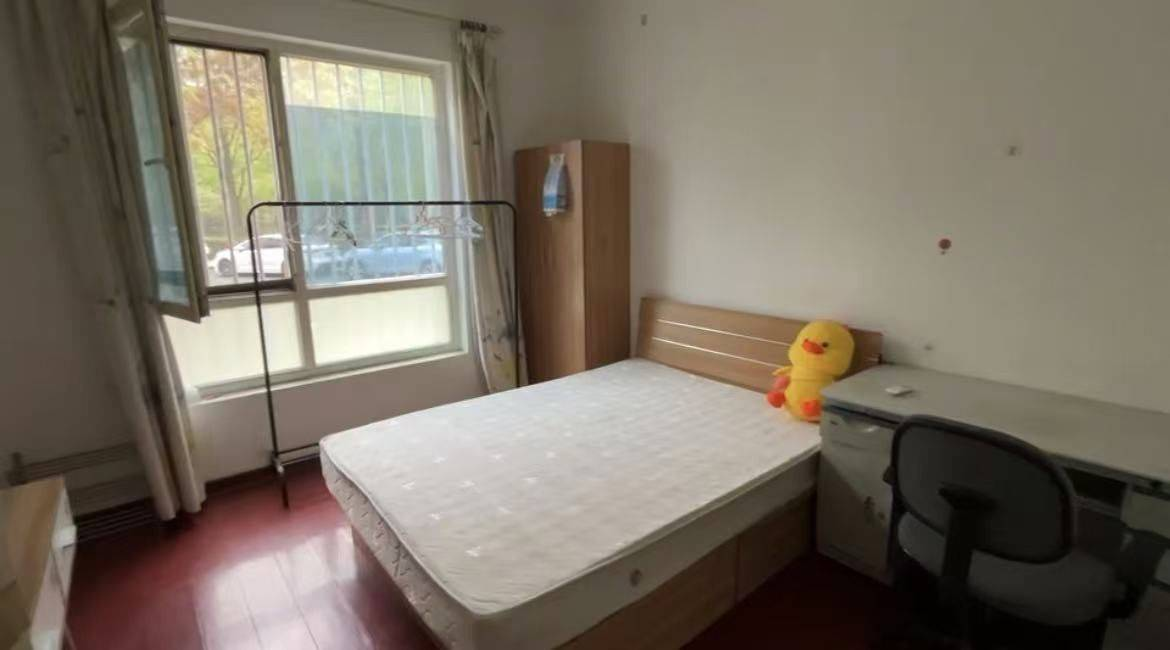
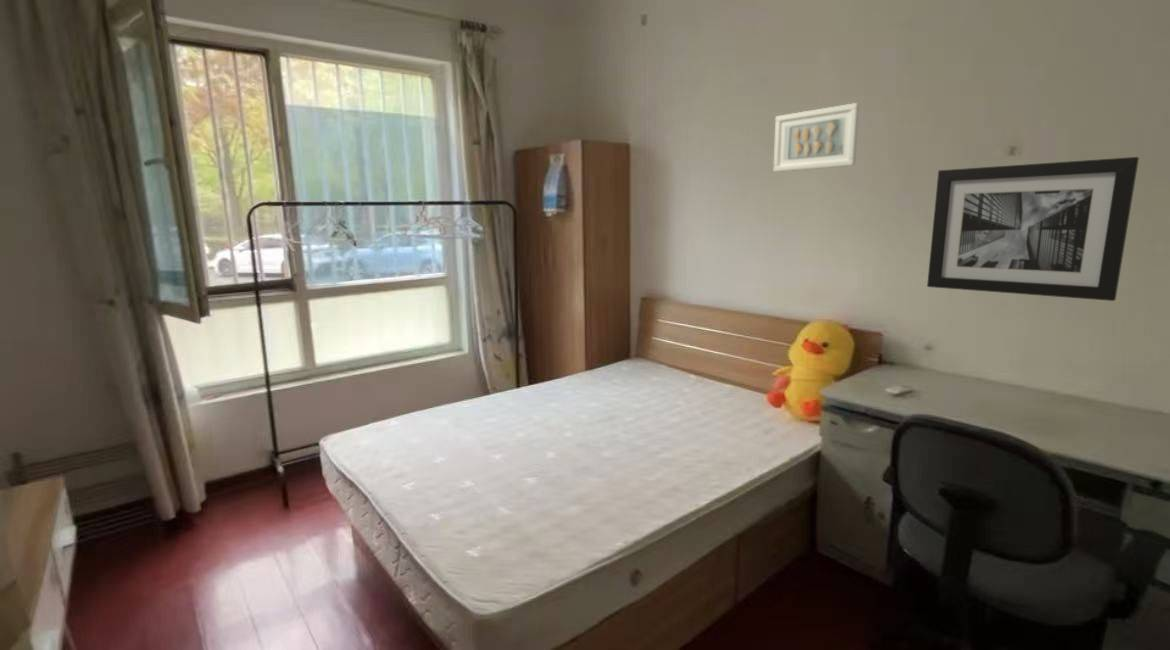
+ wall art [926,156,1140,302]
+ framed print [773,102,860,173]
